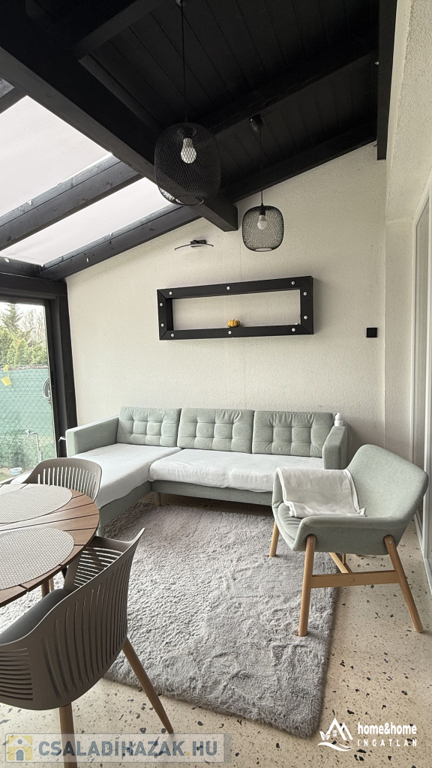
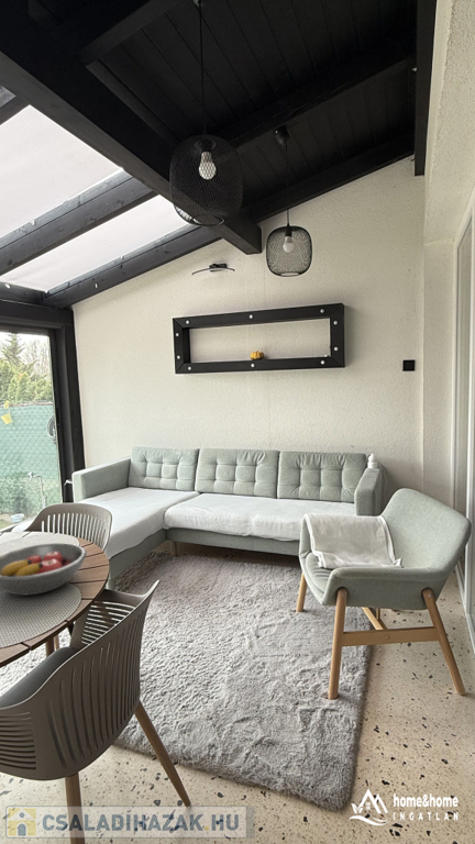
+ fruit bowl [0,542,88,597]
